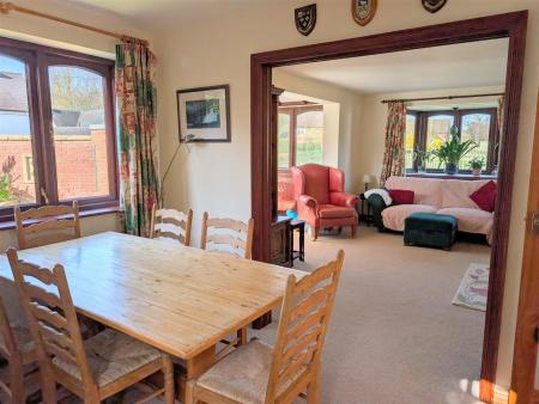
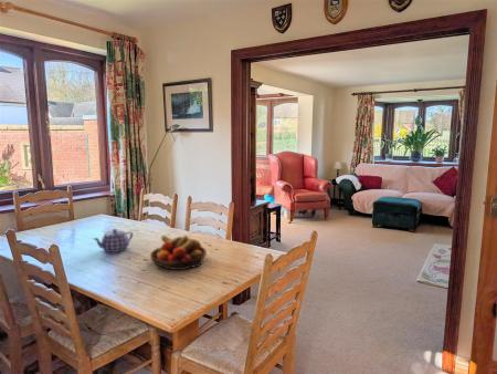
+ fruit bowl [149,233,208,271]
+ teapot [92,228,134,253]
